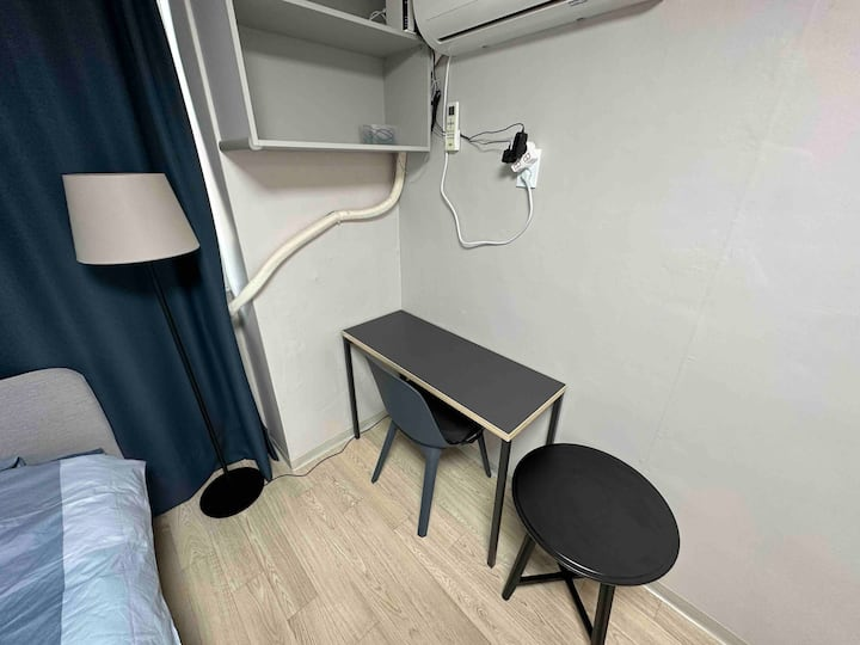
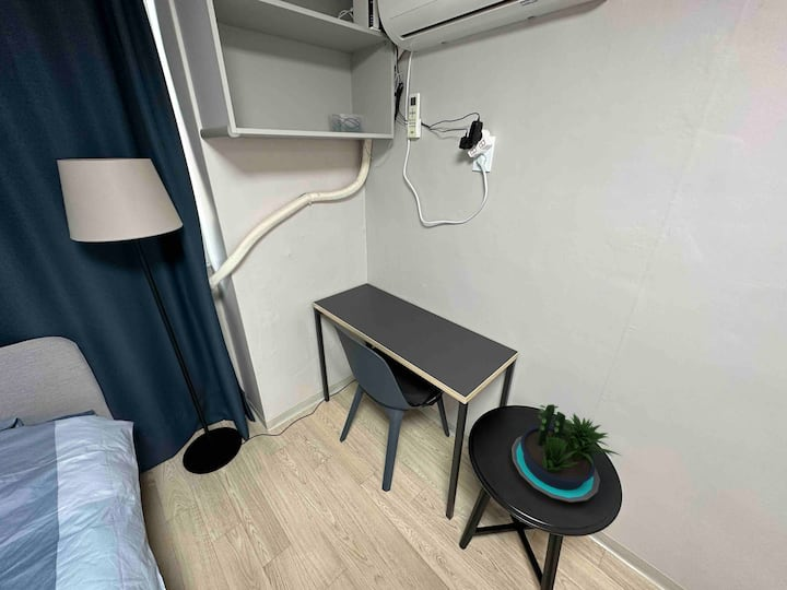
+ potted plant [510,403,622,504]
